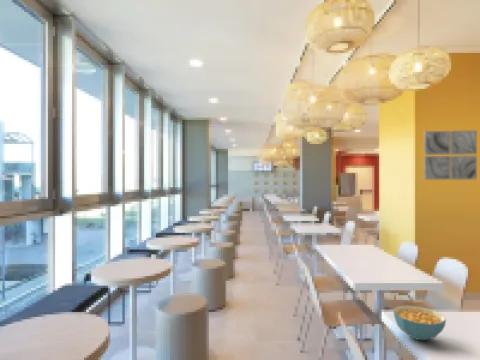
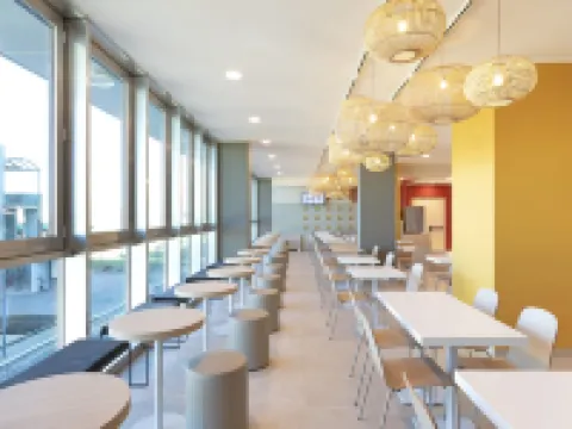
- wall art [423,129,478,181]
- cereal bowl [392,304,447,341]
